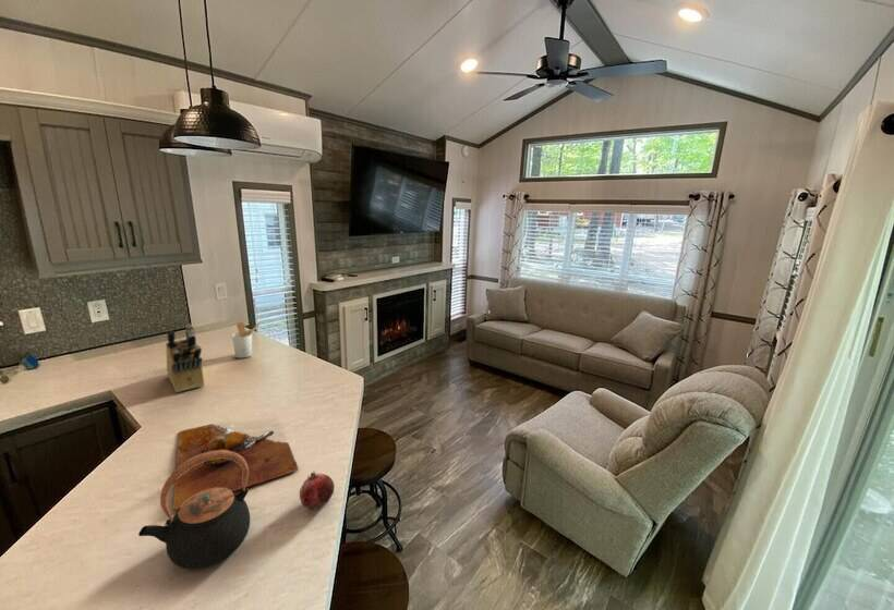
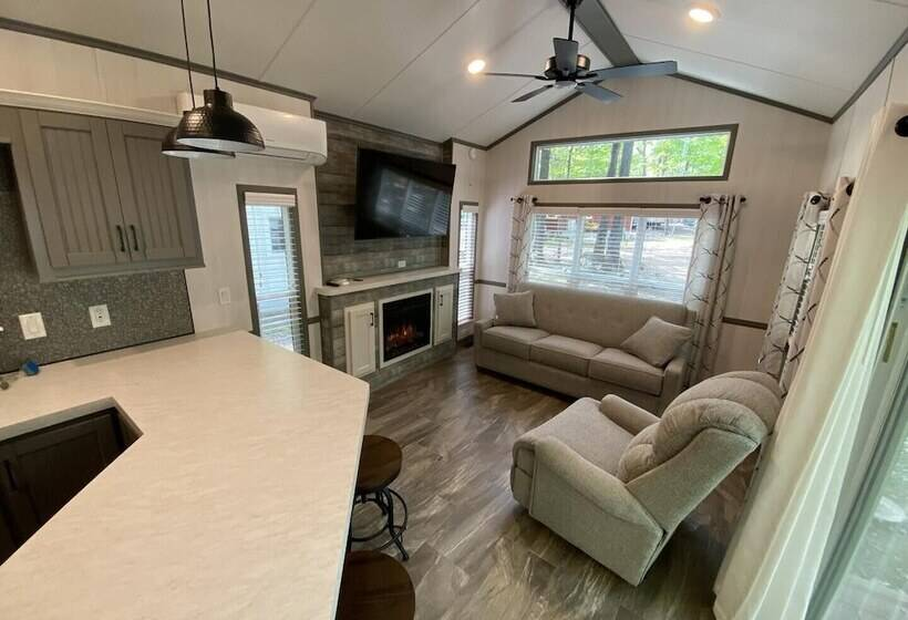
- cutting board [172,423,299,511]
- knife block [165,324,205,393]
- utensil holder [231,320,261,359]
- teapot [137,451,251,571]
- fruit [299,471,336,510]
